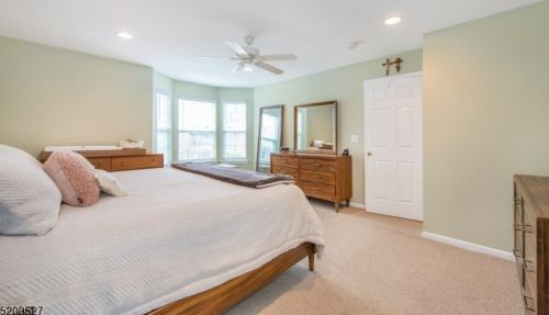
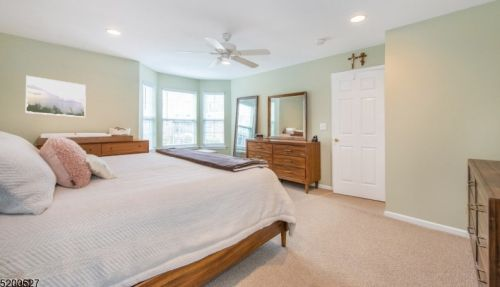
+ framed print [25,75,87,118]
